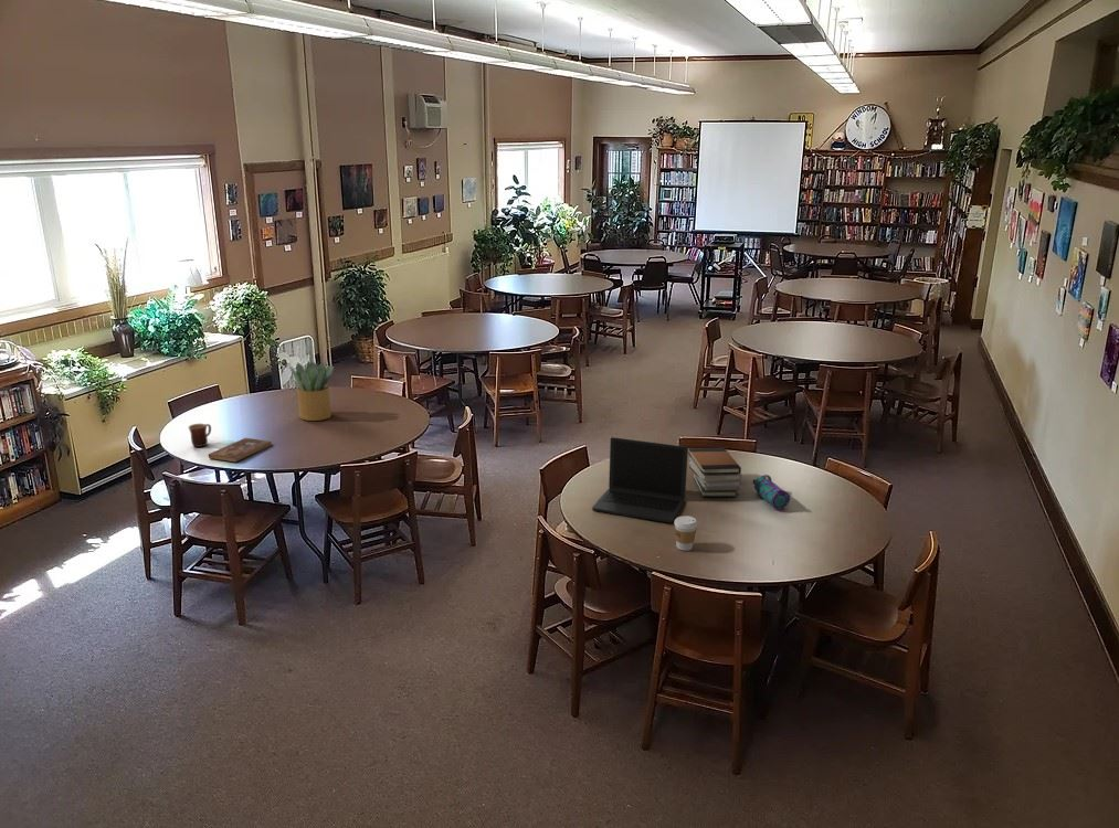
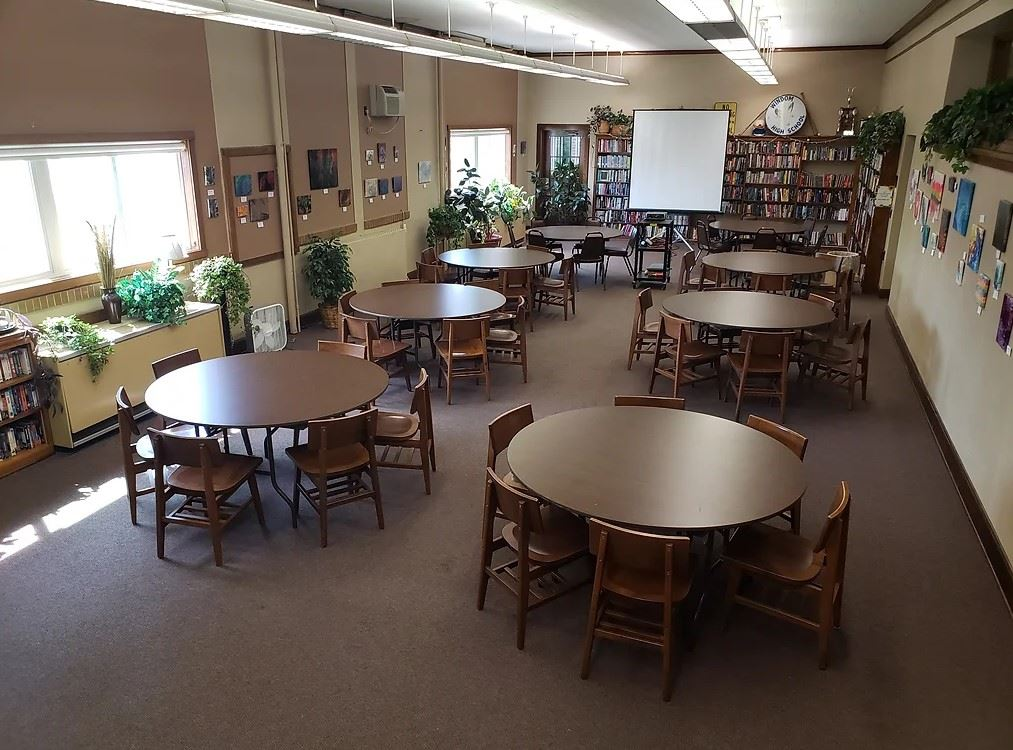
- pencil case [751,474,791,511]
- book stack [687,446,743,498]
- laptop [591,436,689,523]
- coffee cup [674,514,698,552]
- potted plant [289,361,334,422]
- bible [208,437,273,464]
- mug [188,423,212,448]
